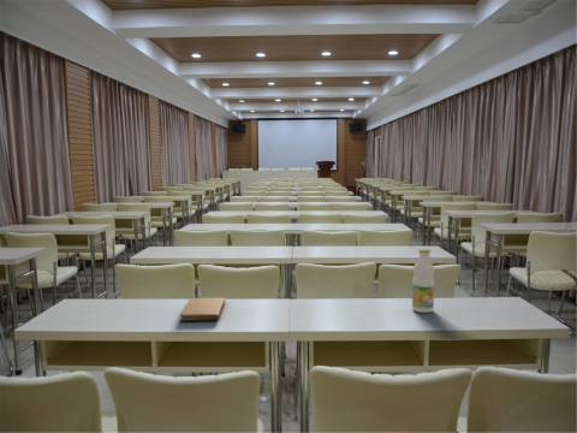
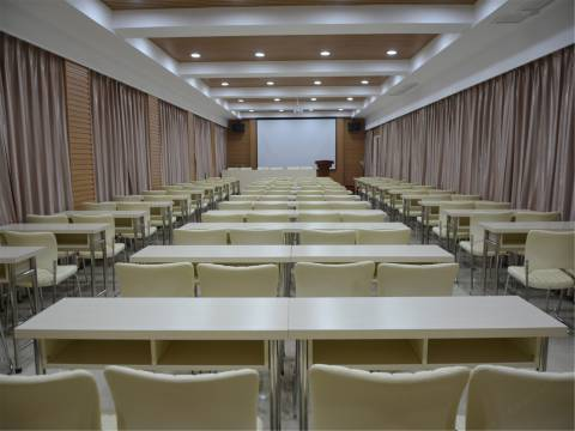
- notebook [178,297,226,322]
- bottle [411,248,435,314]
